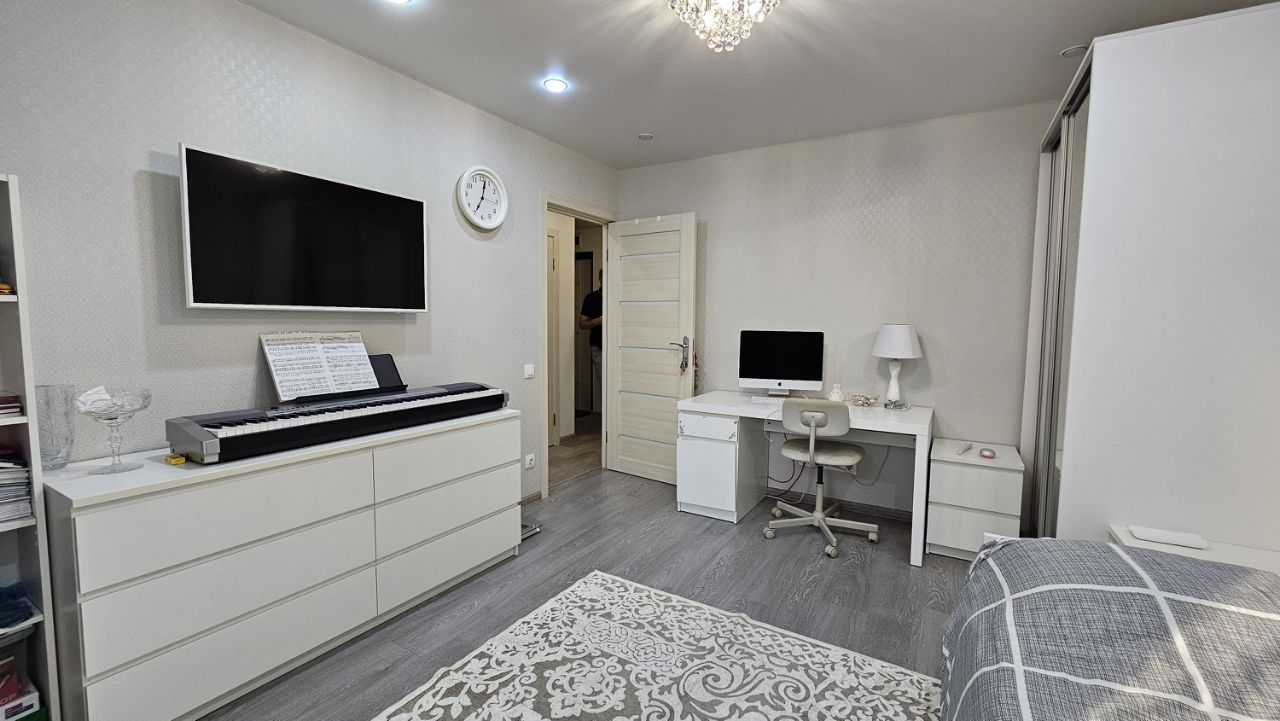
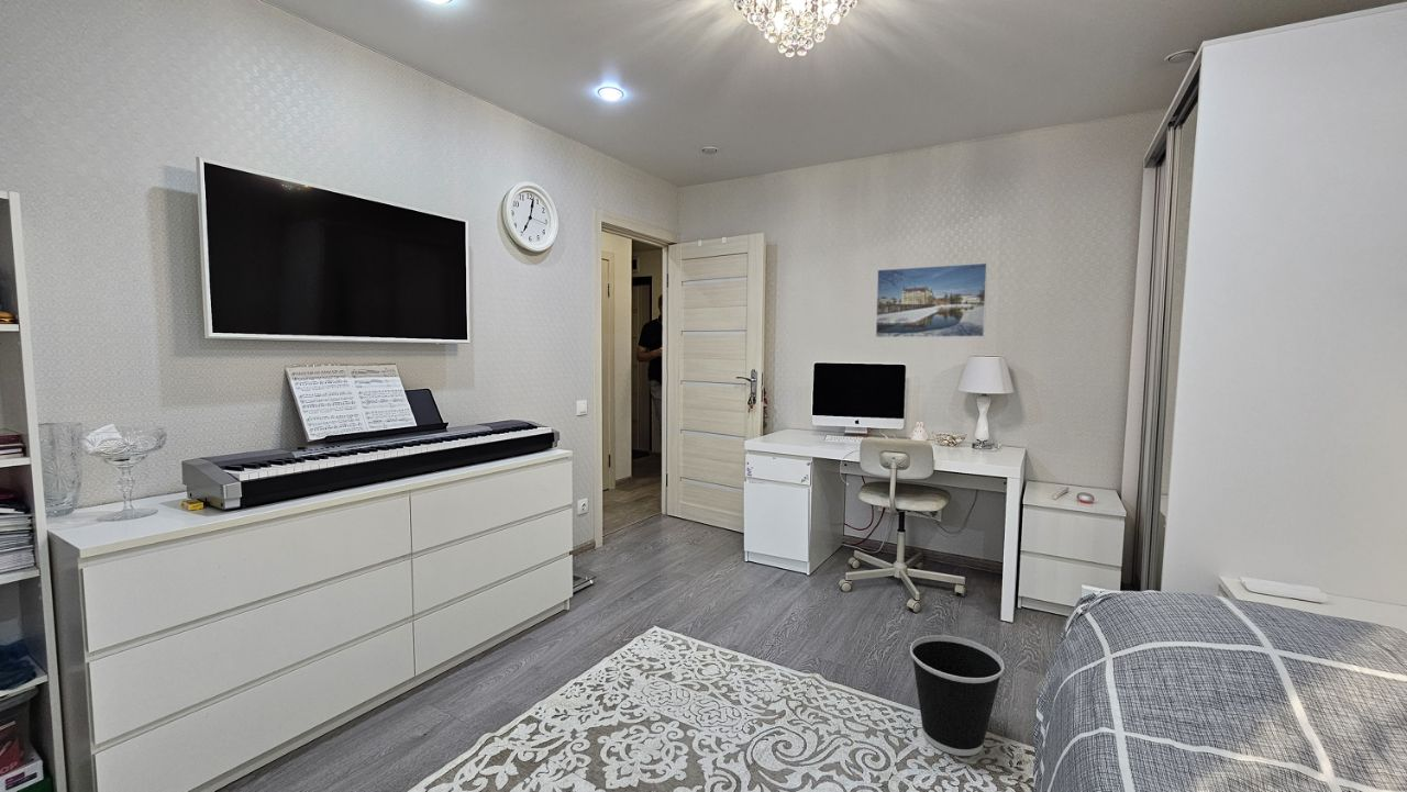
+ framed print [874,261,988,338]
+ wastebasket [909,634,1006,757]
